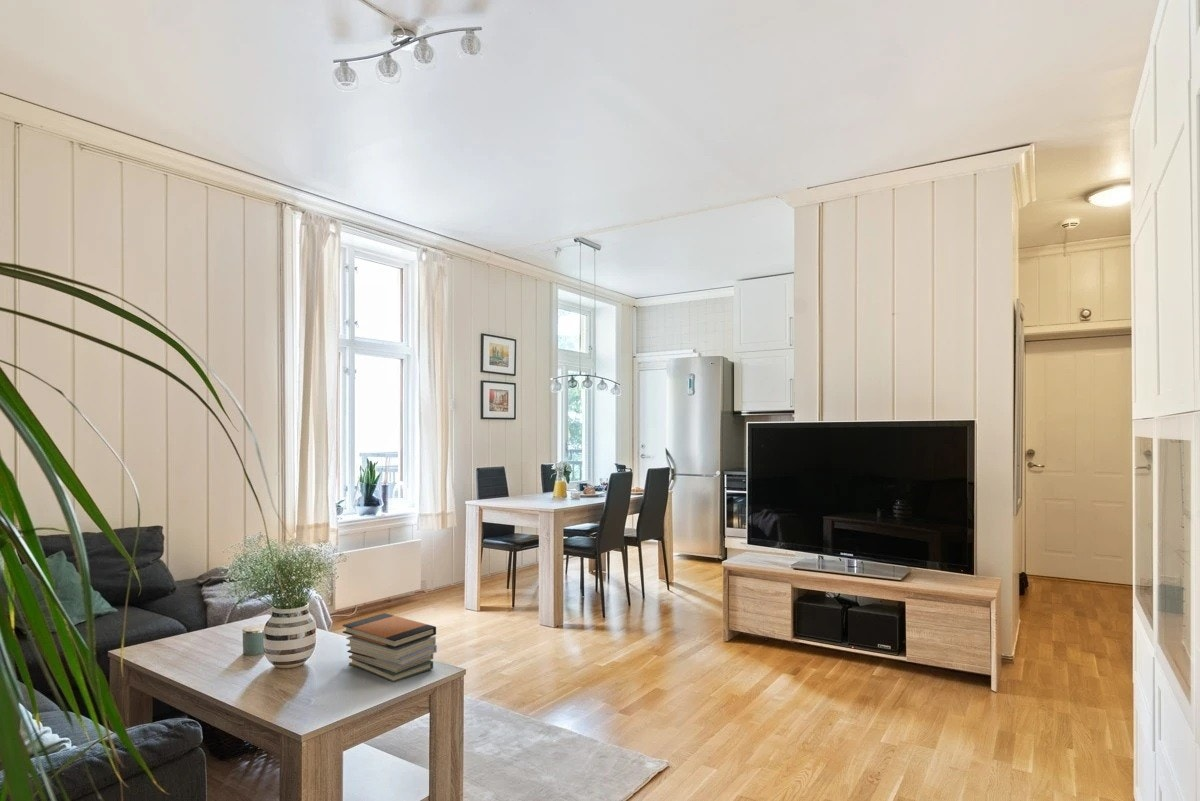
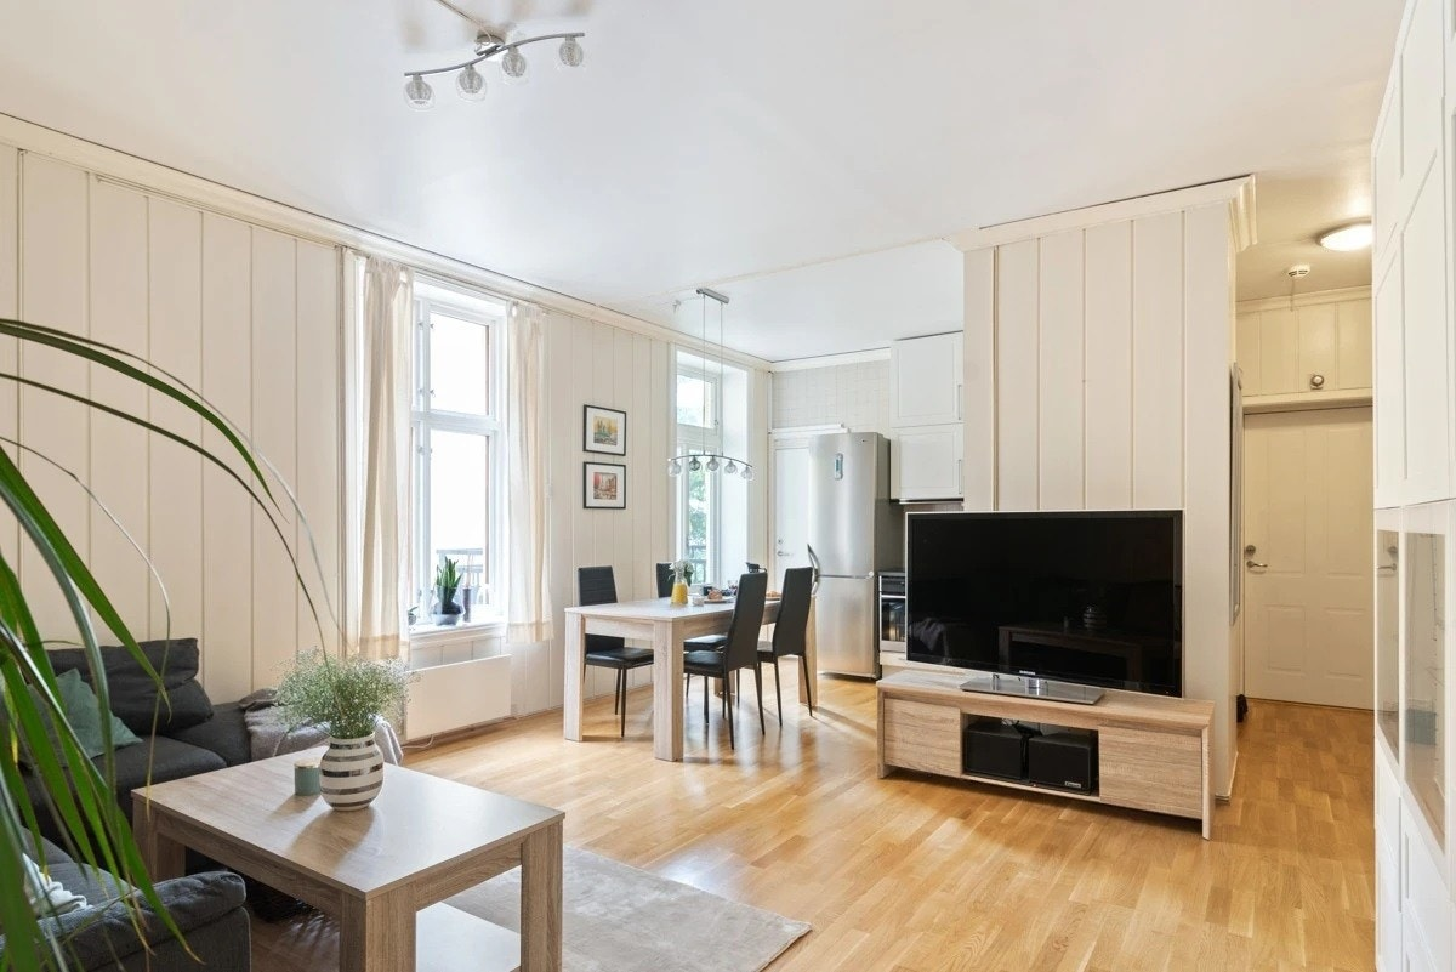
- book stack [342,612,438,683]
